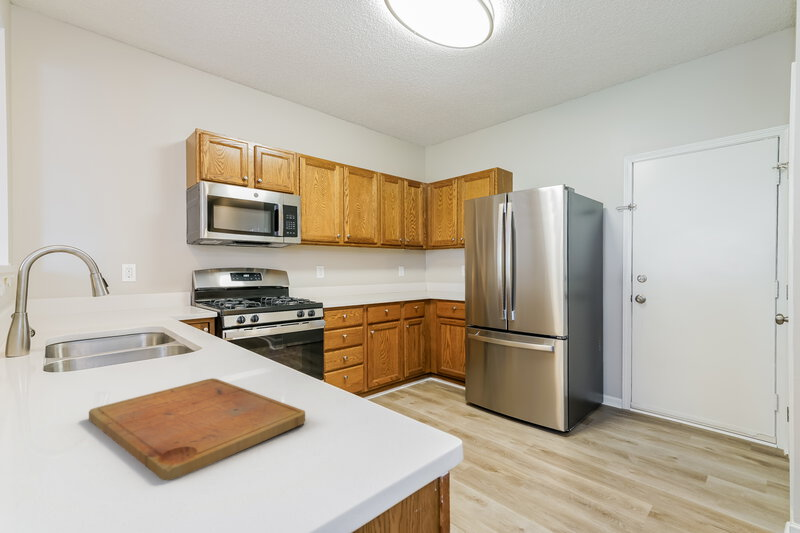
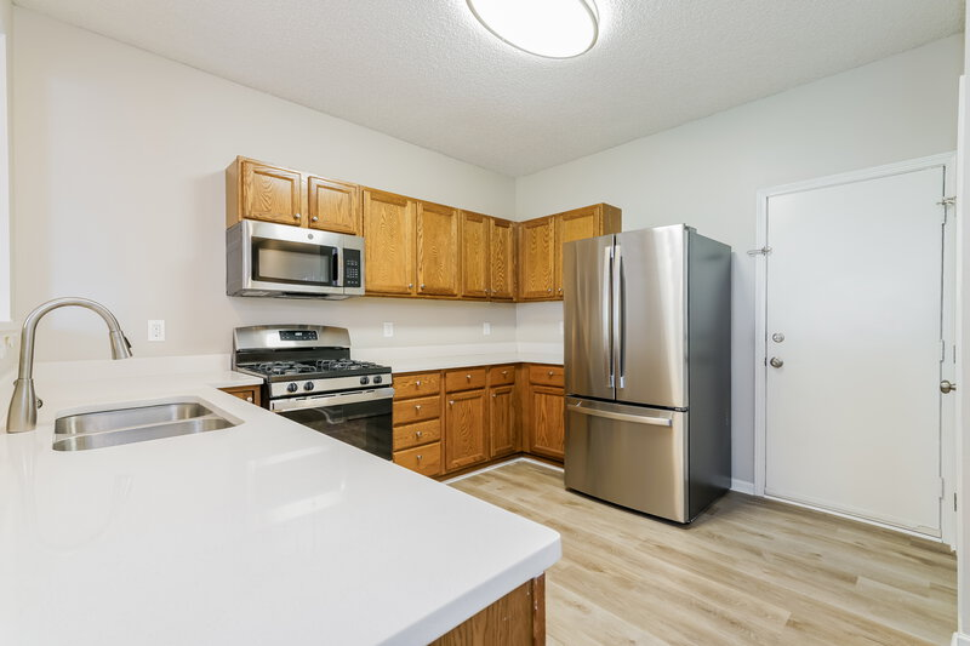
- cutting board [88,377,306,481]
